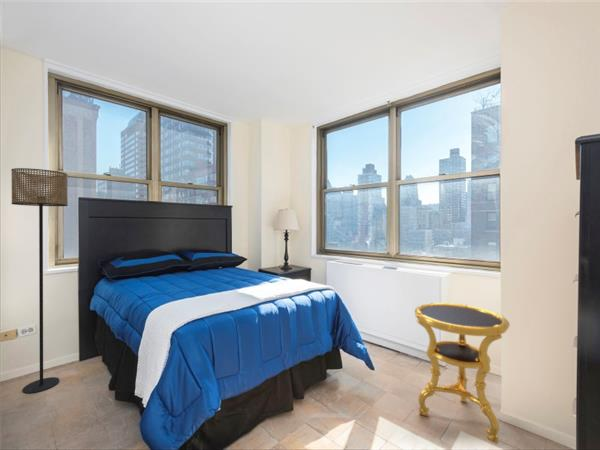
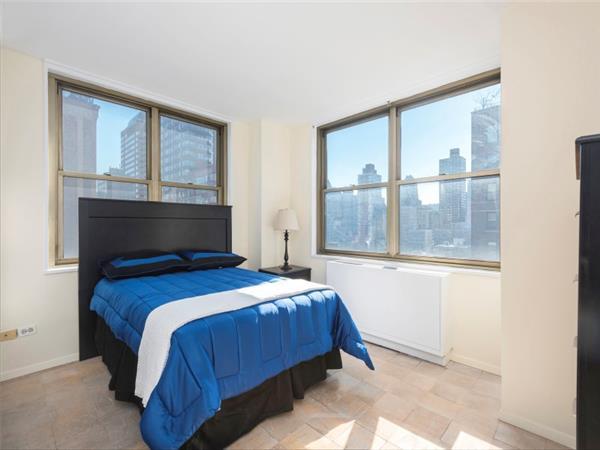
- floor lamp [10,167,69,394]
- side table [414,302,511,445]
